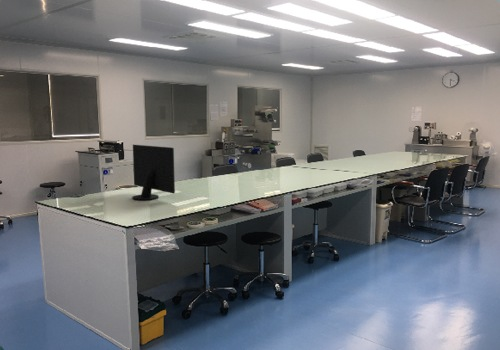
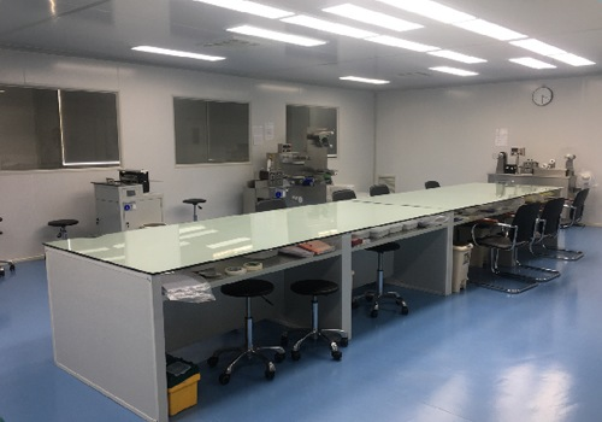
- computer monitor [131,144,176,201]
